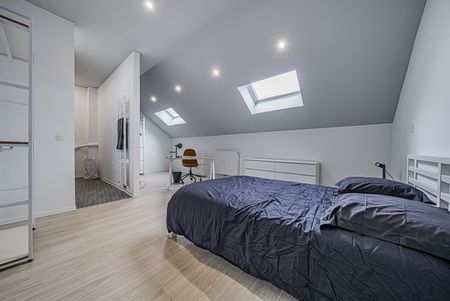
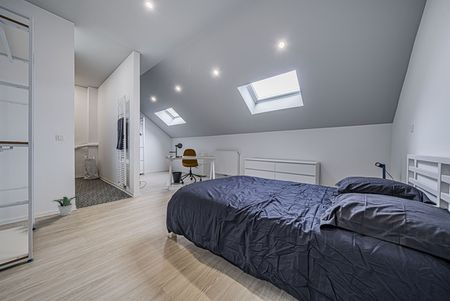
+ potted plant [53,195,80,216]
